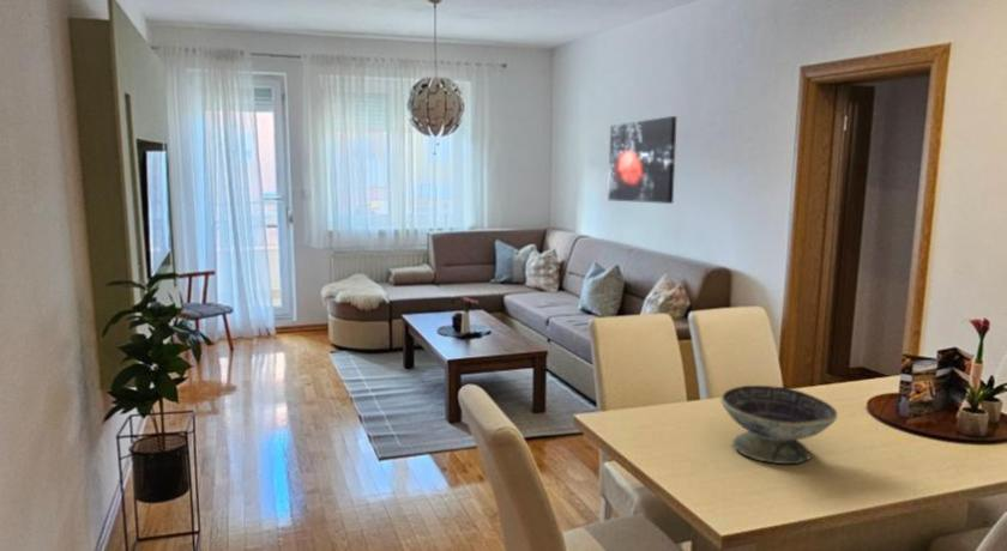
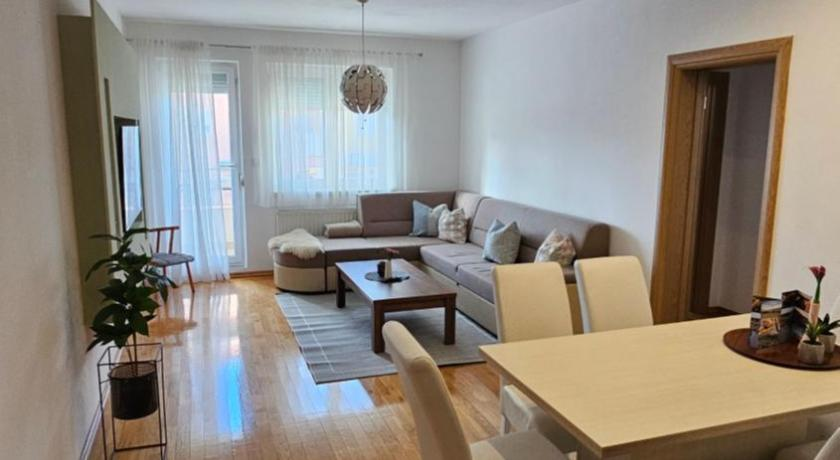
- wall art [607,115,677,205]
- decorative bowl [719,385,838,465]
